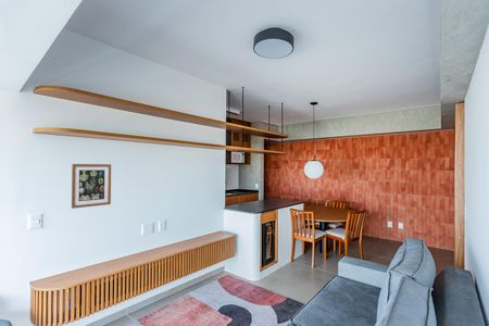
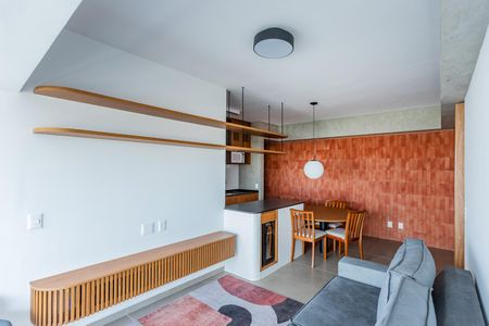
- wall art [71,163,112,210]
